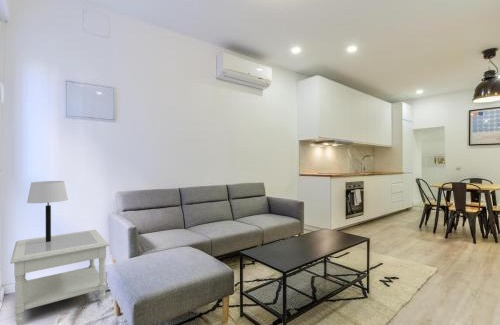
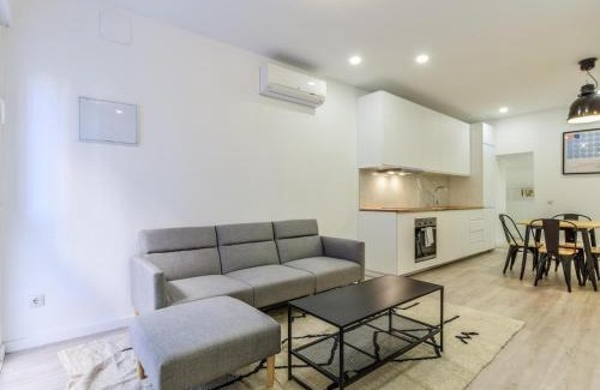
- side table [9,229,110,325]
- table lamp [26,180,69,242]
